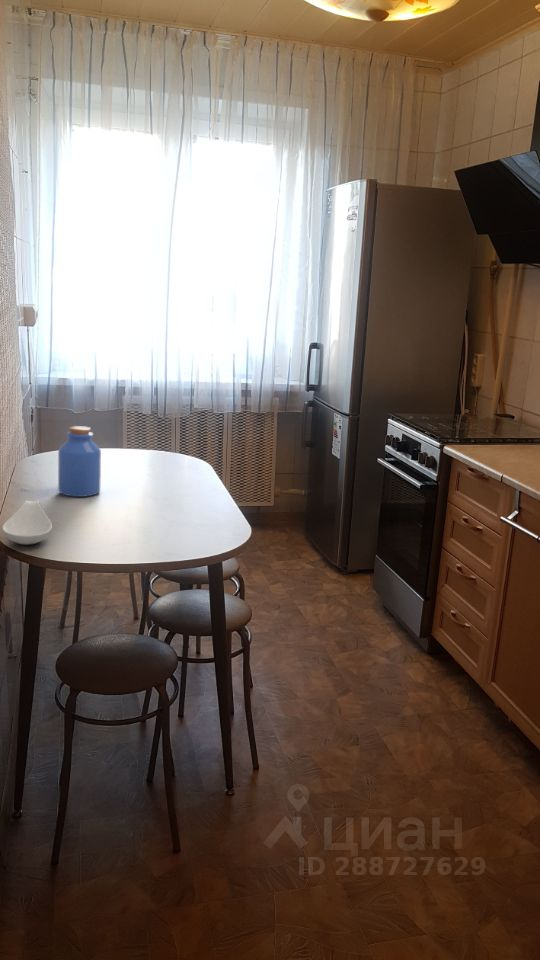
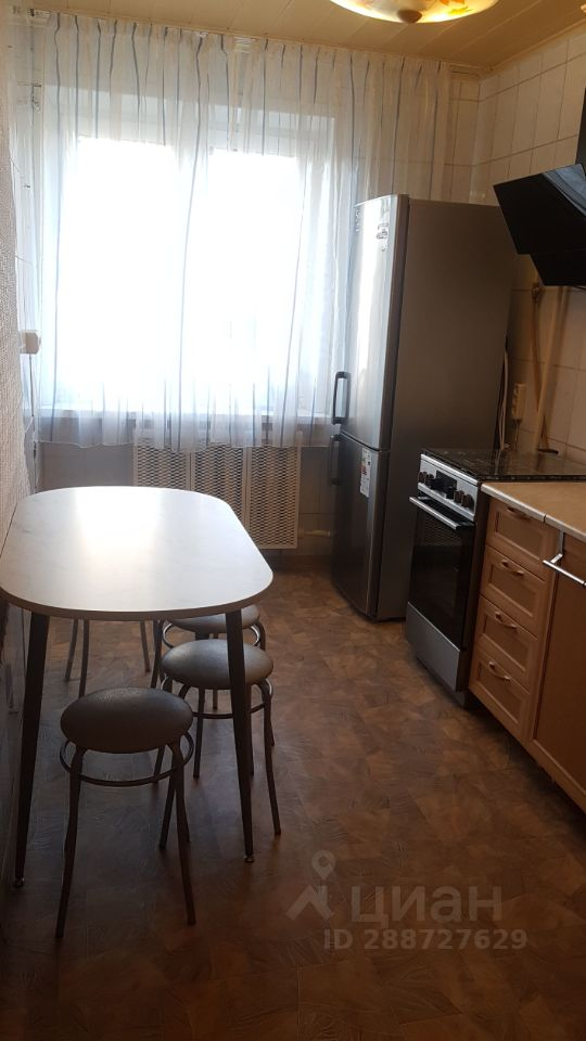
- jar [57,425,102,498]
- spoon rest [1,500,53,545]
